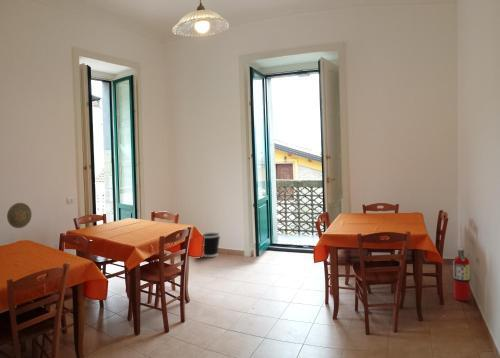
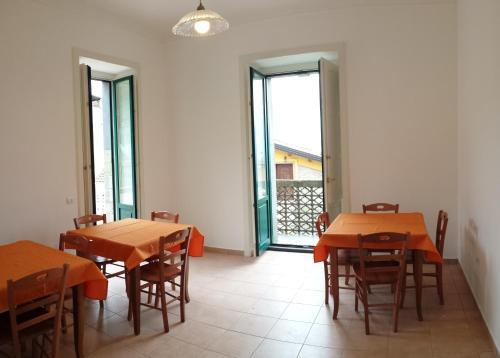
- decorative plate [6,202,33,229]
- fire extinguisher [452,244,471,302]
- wastebasket [201,232,221,258]
